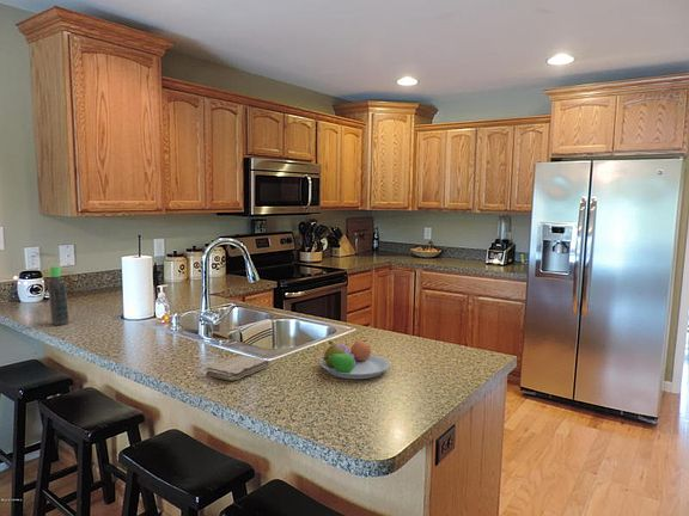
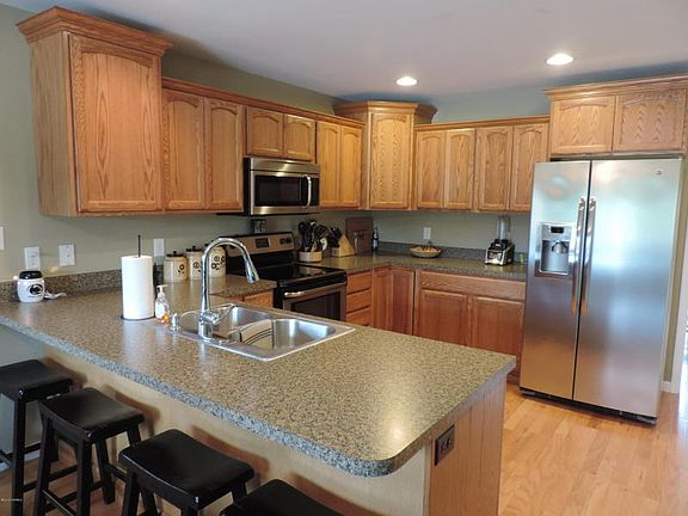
- washcloth [205,355,270,381]
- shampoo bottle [47,265,69,326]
- fruit bowl [319,339,391,380]
